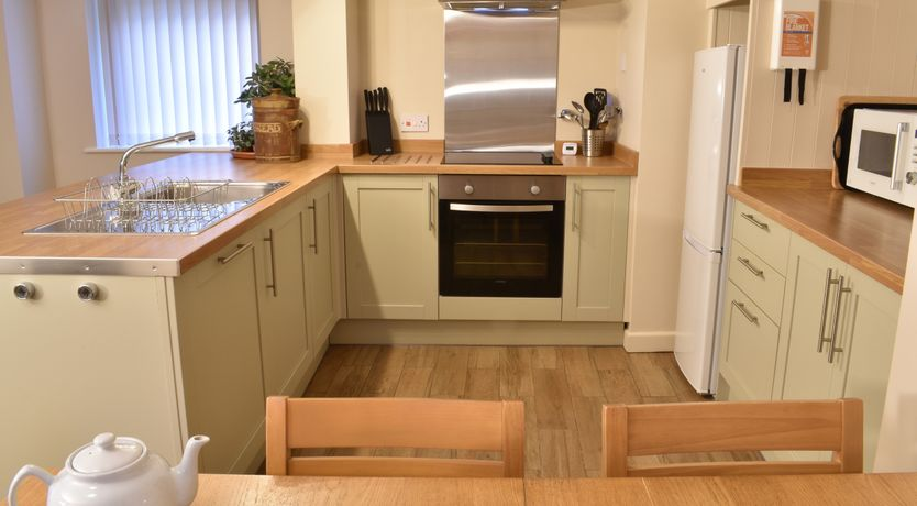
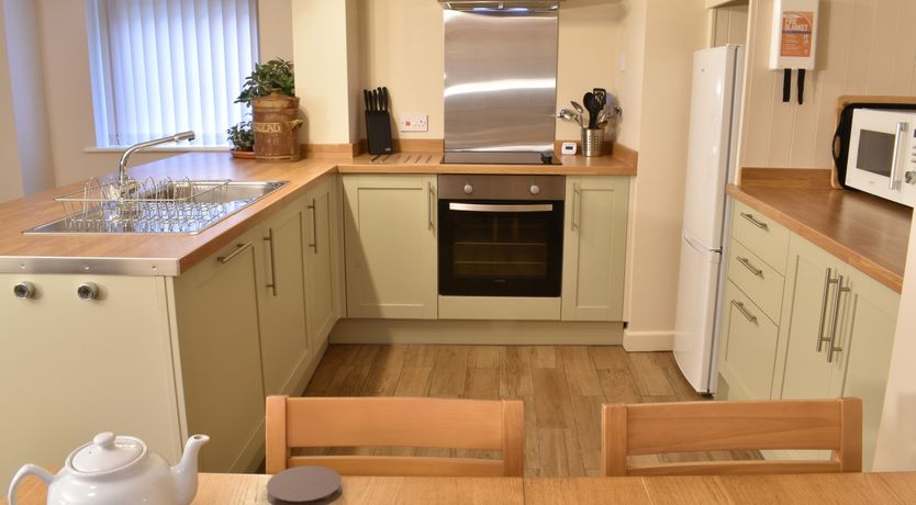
+ coaster [266,464,343,505]
